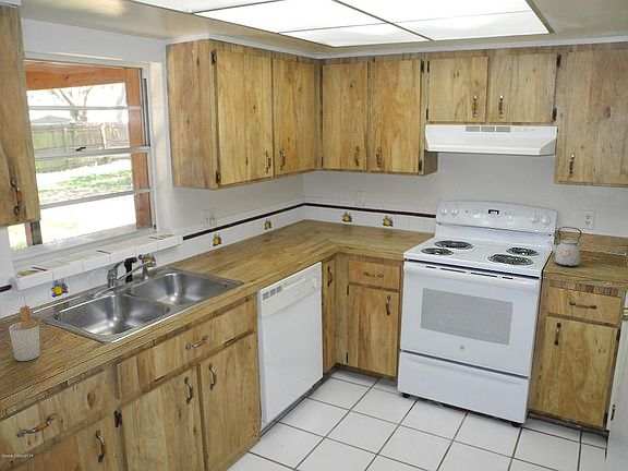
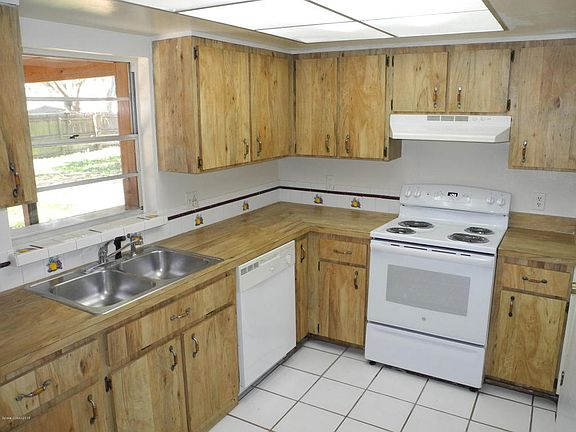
- utensil holder [8,304,53,362]
- kettle [547,226,583,267]
